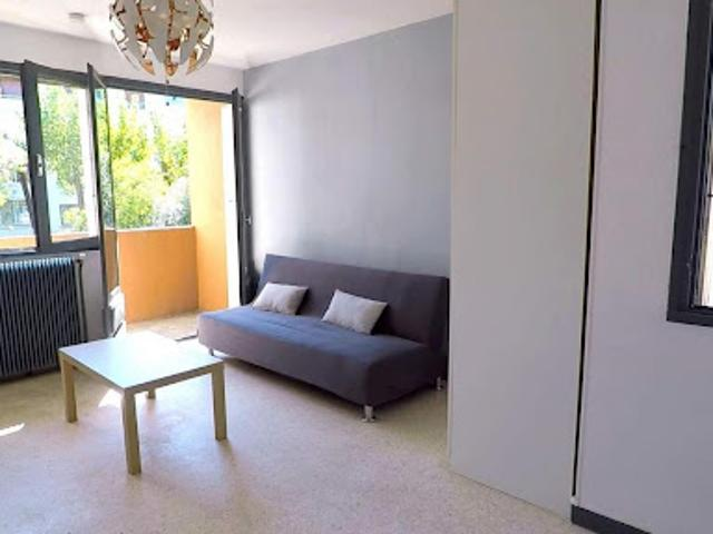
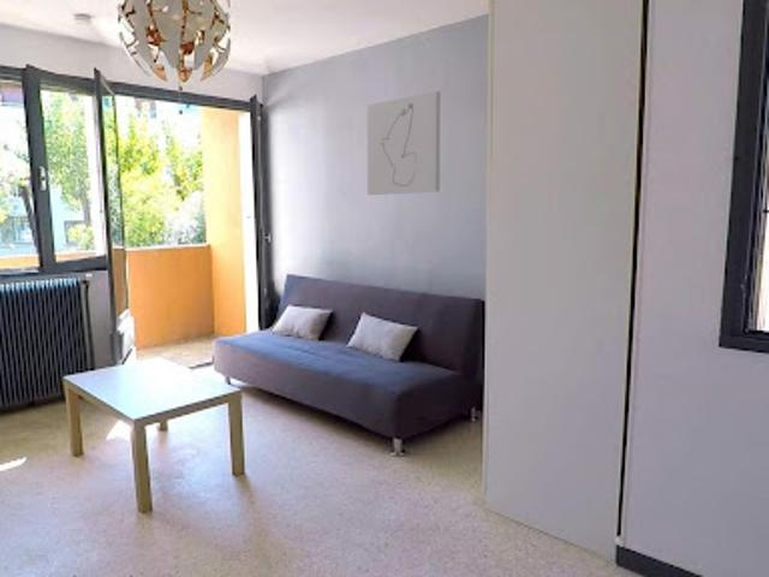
+ wall art [366,90,441,196]
